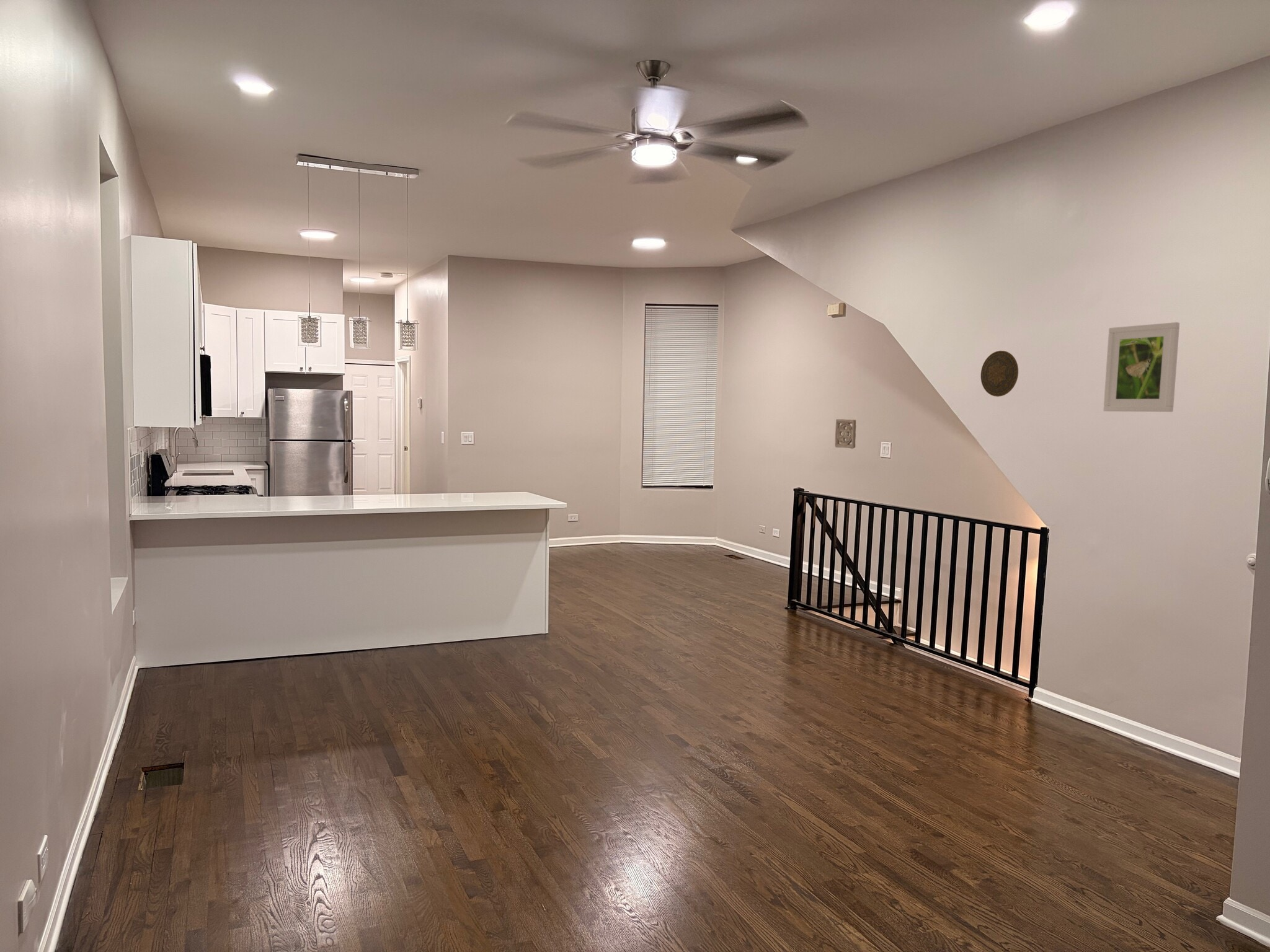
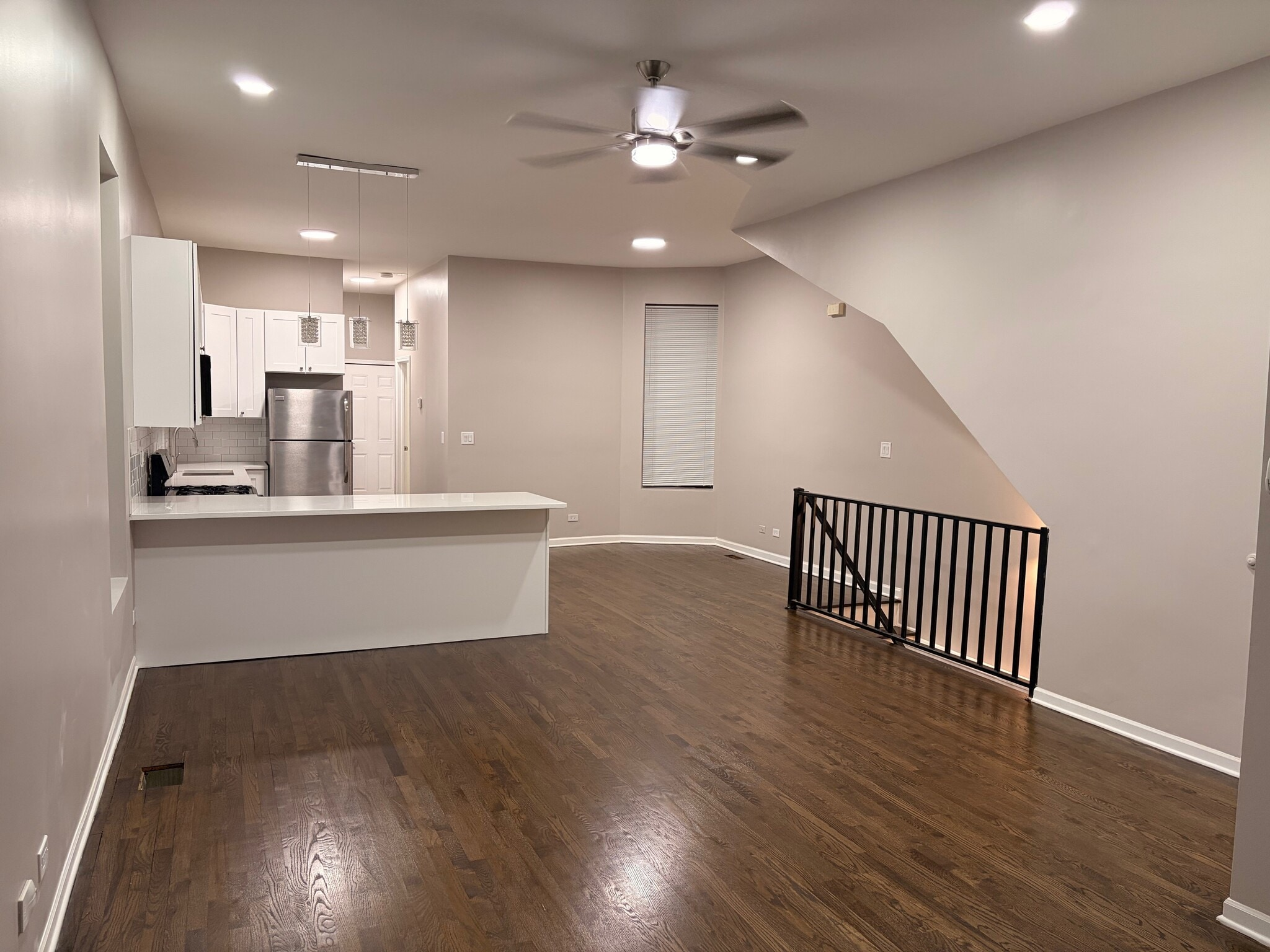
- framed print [1103,322,1180,413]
- wall ornament [834,418,856,449]
- decorative plate [980,350,1019,397]
